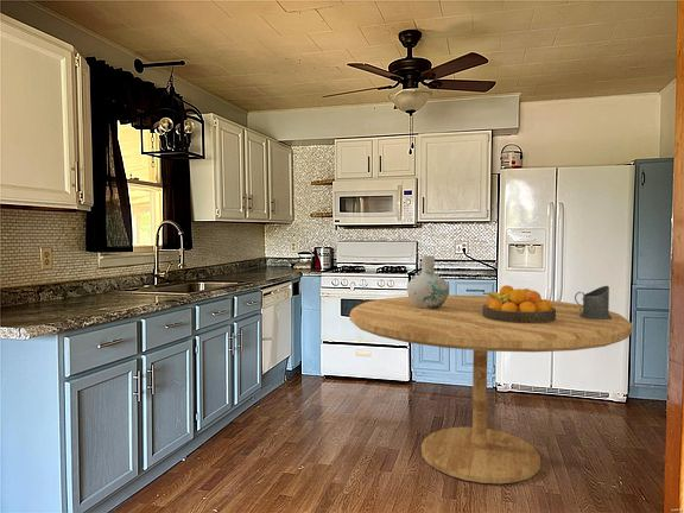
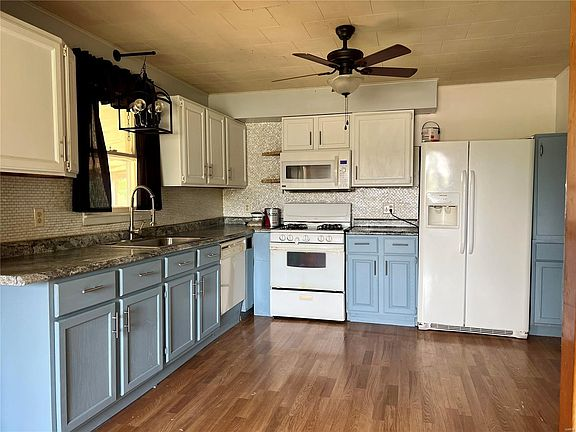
- dining table [349,294,634,484]
- fruit bowl [482,284,556,323]
- vase [406,254,450,309]
- mug [574,285,612,319]
